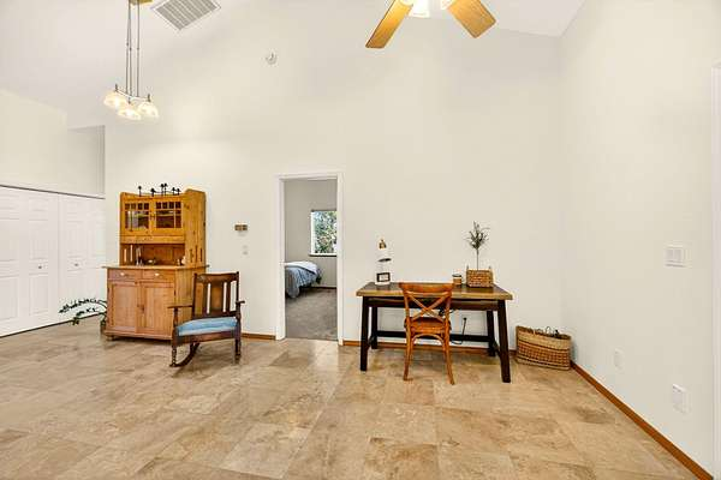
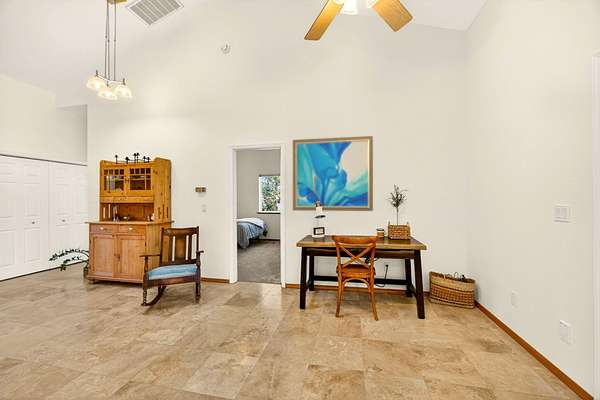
+ wall art [292,135,374,212]
